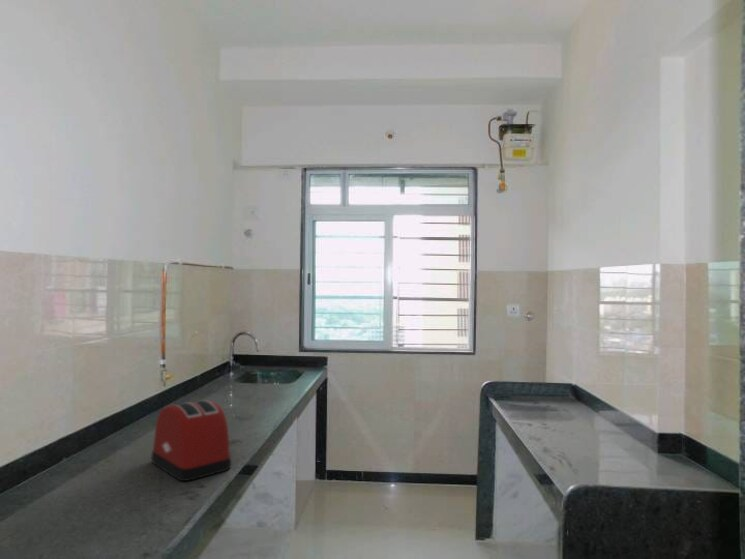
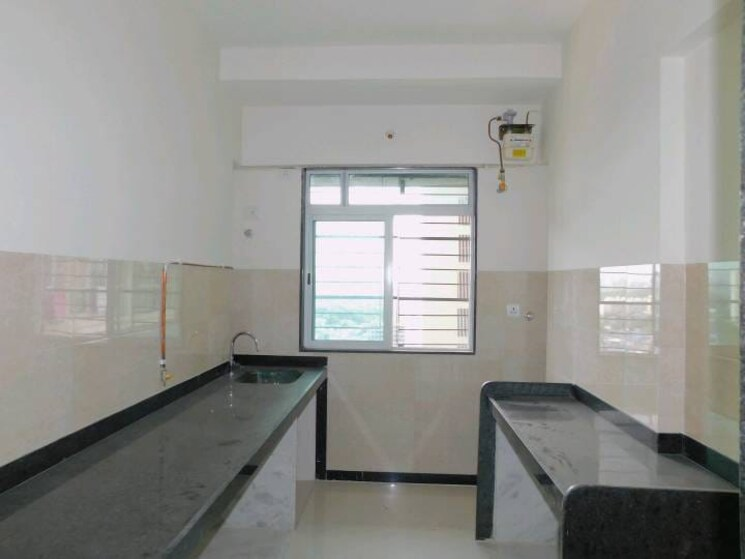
- toaster [150,399,232,482]
